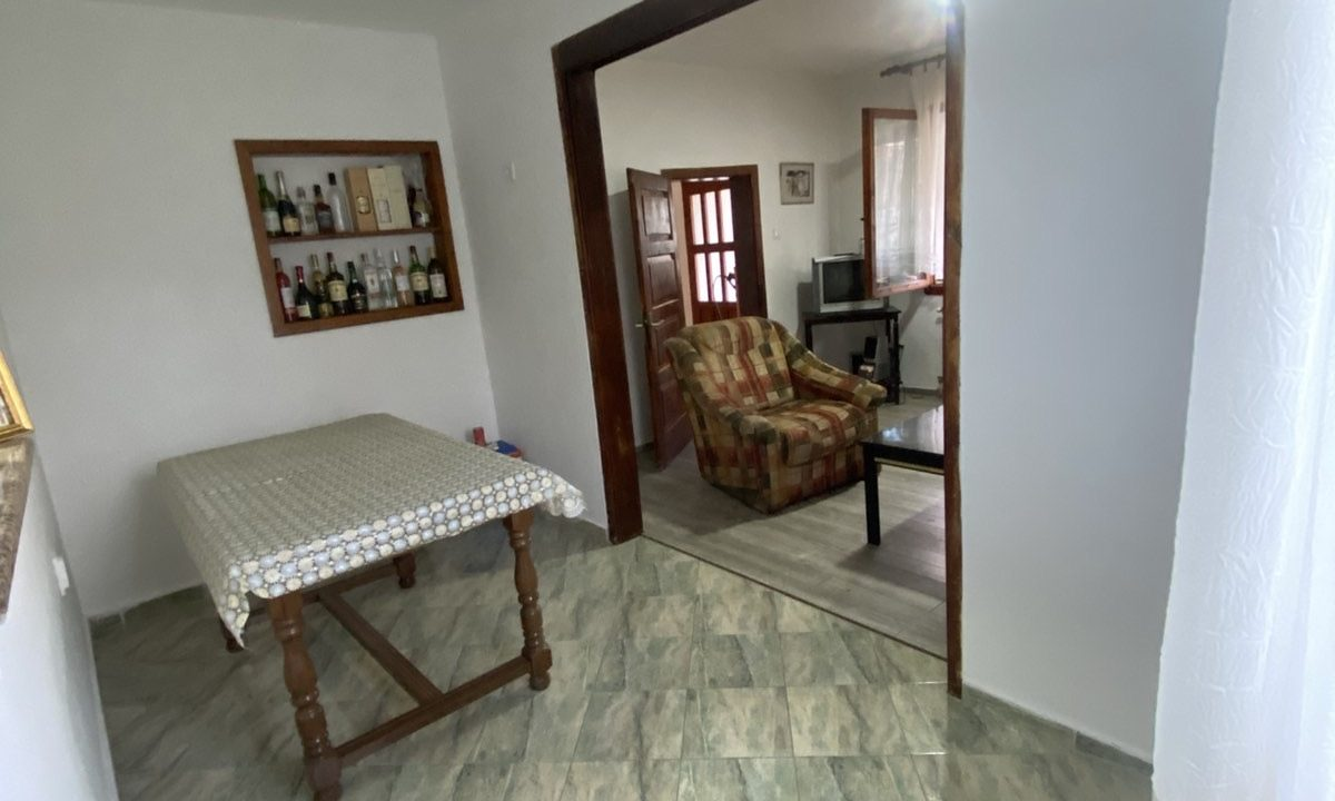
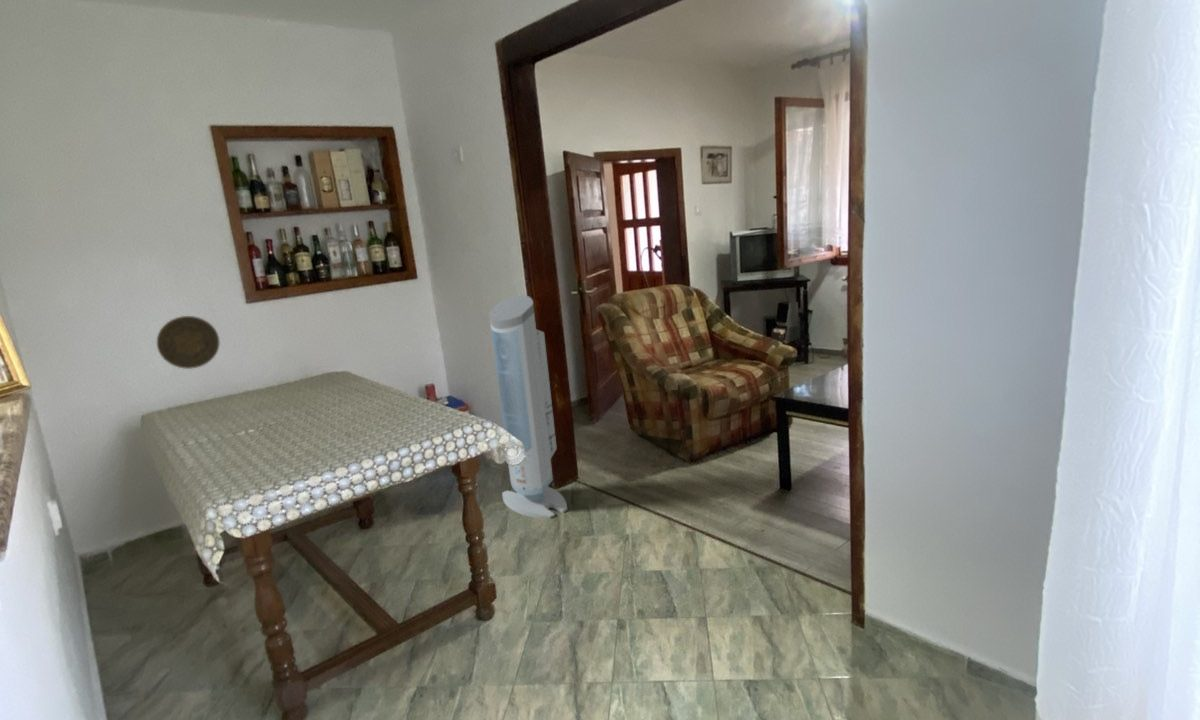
+ decorative plate [156,315,221,370]
+ air purifier [488,294,569,520]
